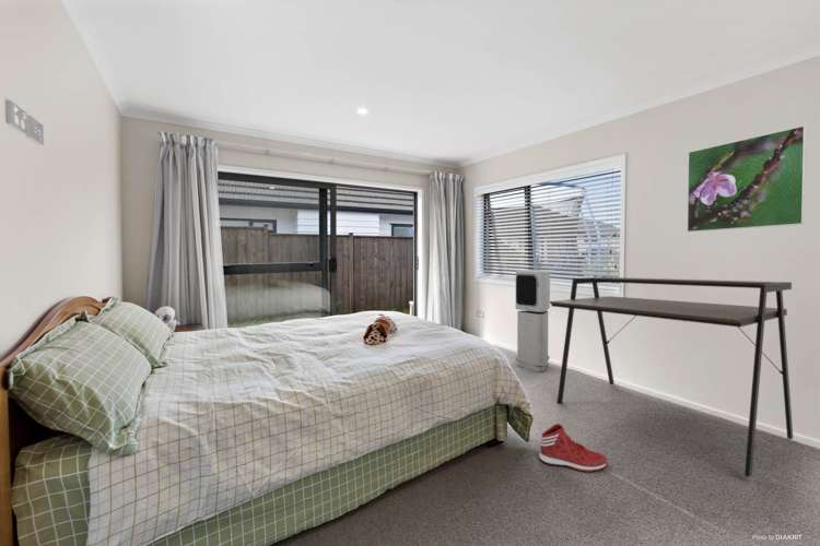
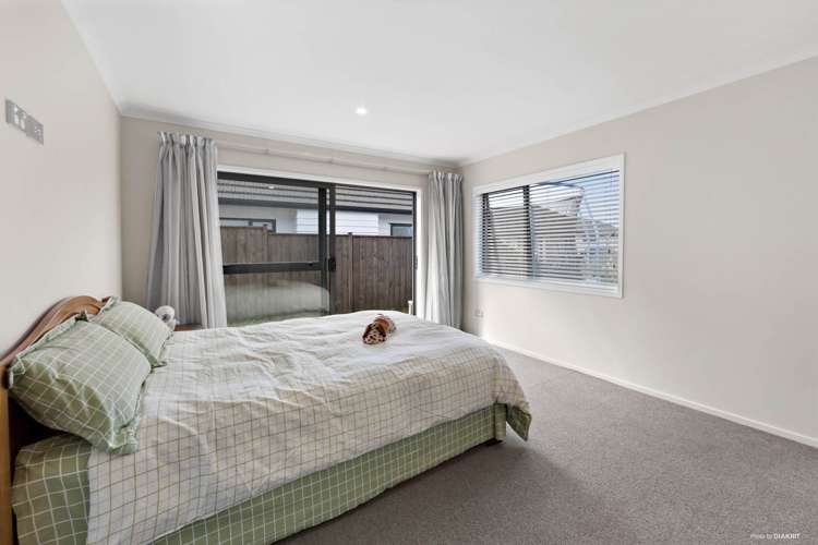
- air purifier [514,270,551,372]
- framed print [687,124,807,233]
- desk [550,276,794,478]
- sneaker [538,423,608,473]
